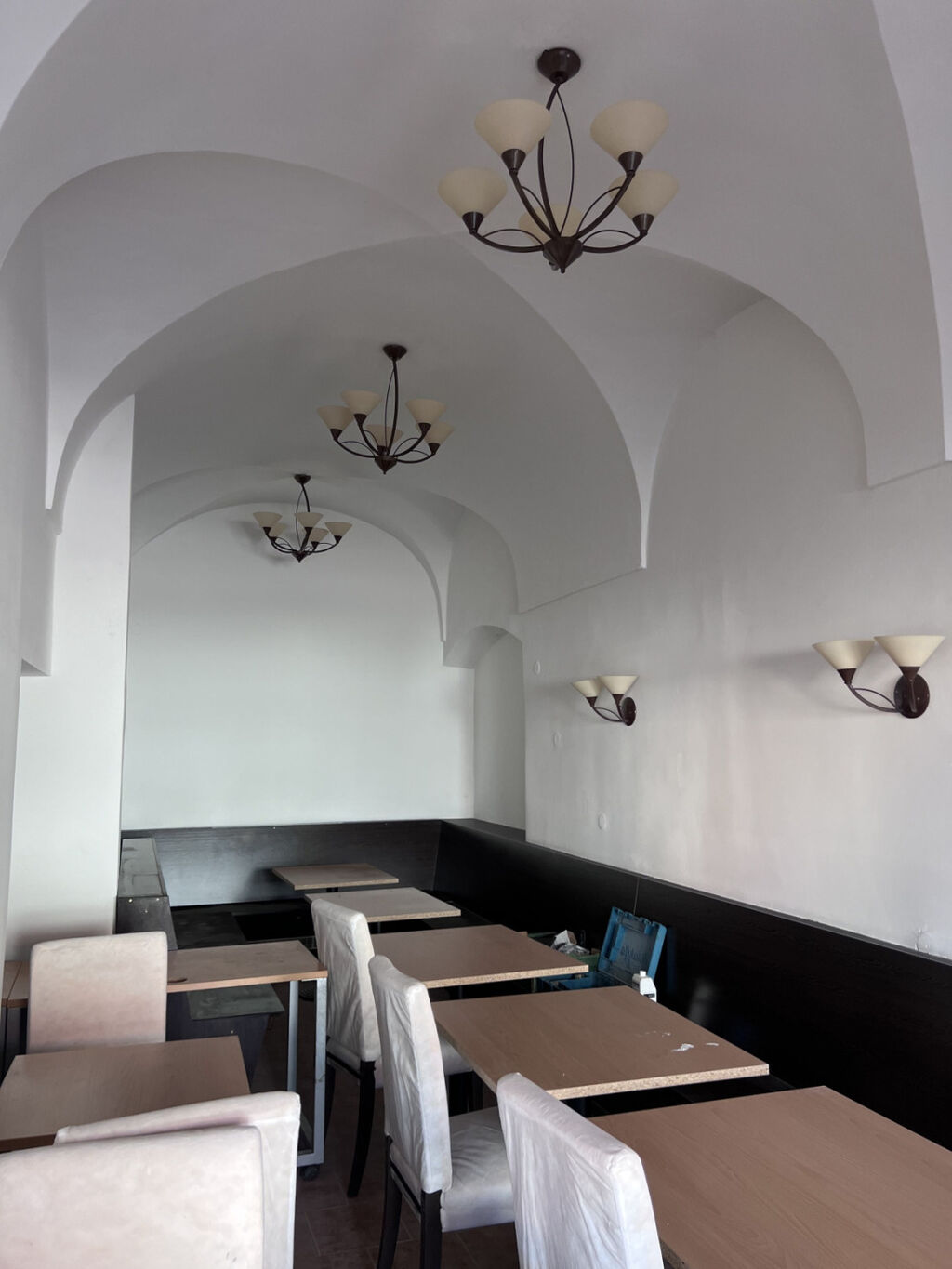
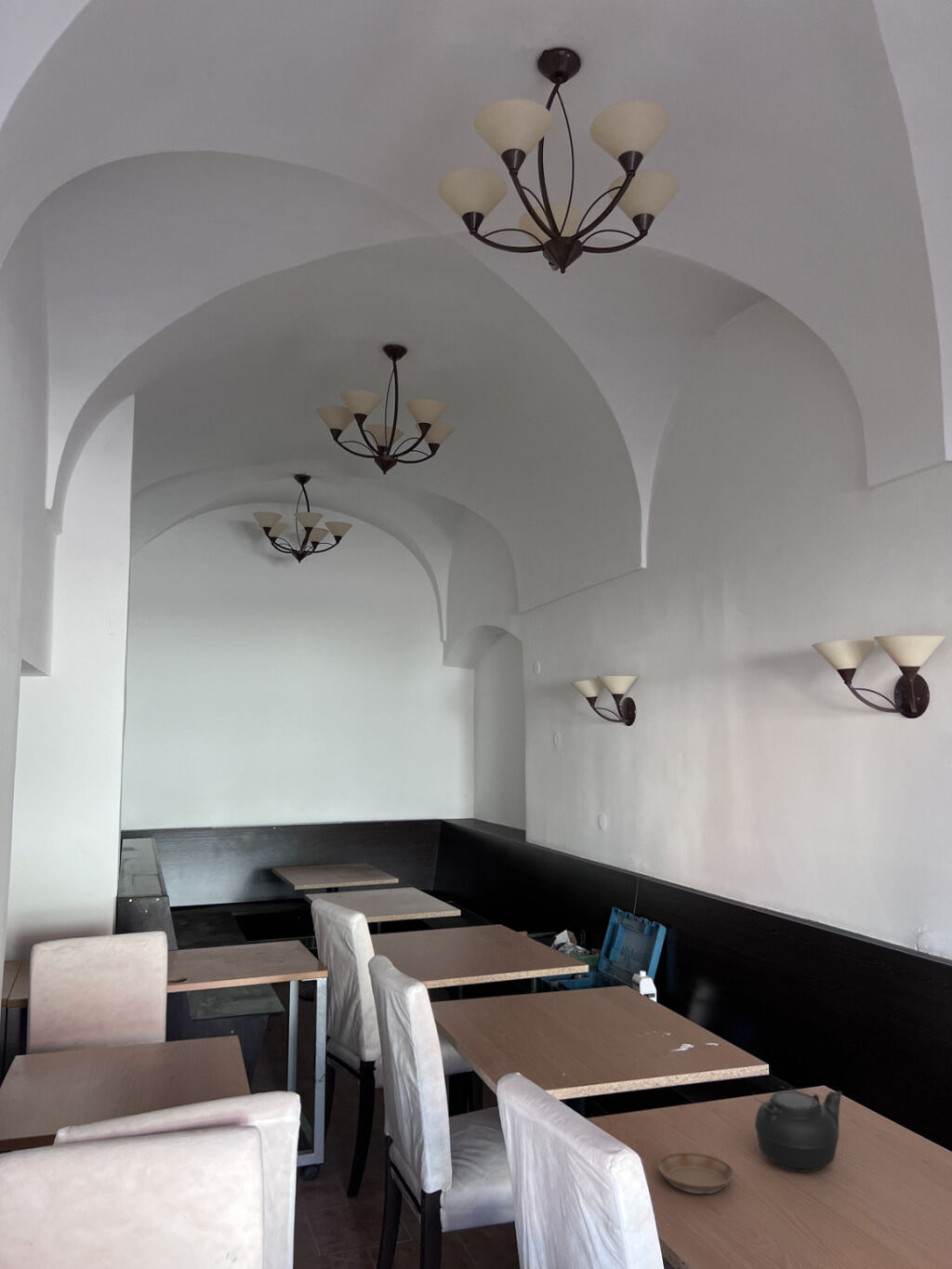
+ teapot [752,1086,843,1173]
+ saucer [657,1152,734,1195]
